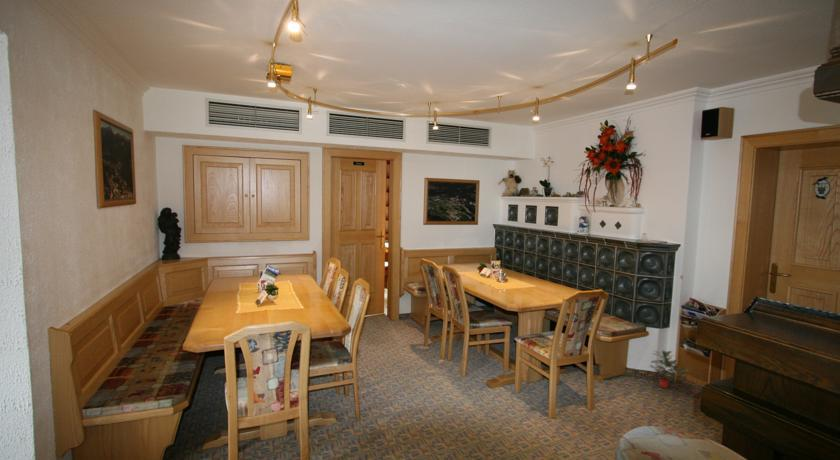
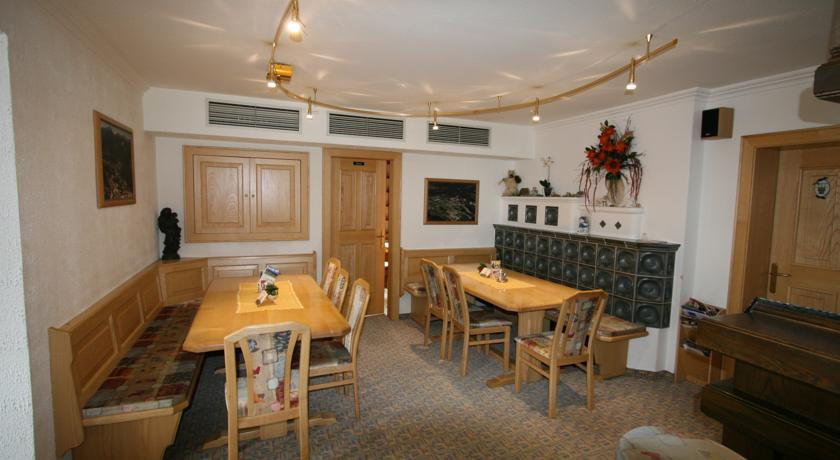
- potted plant [648,349,692,389]
